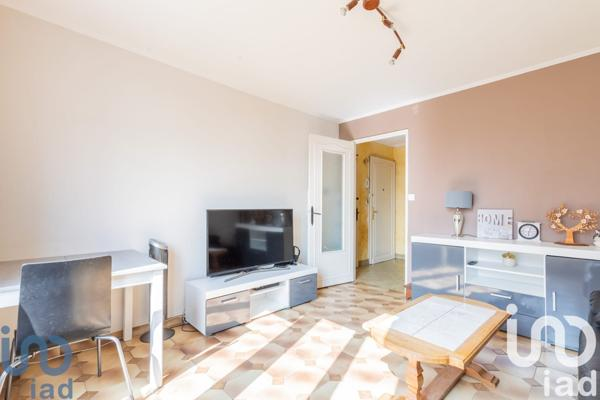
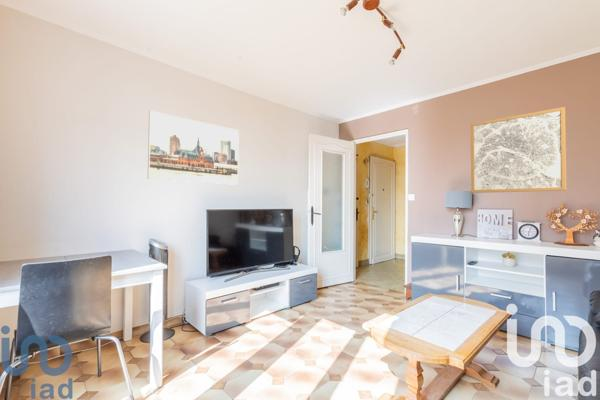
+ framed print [147,110,240,186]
+ wall art [470,106,567,194]
